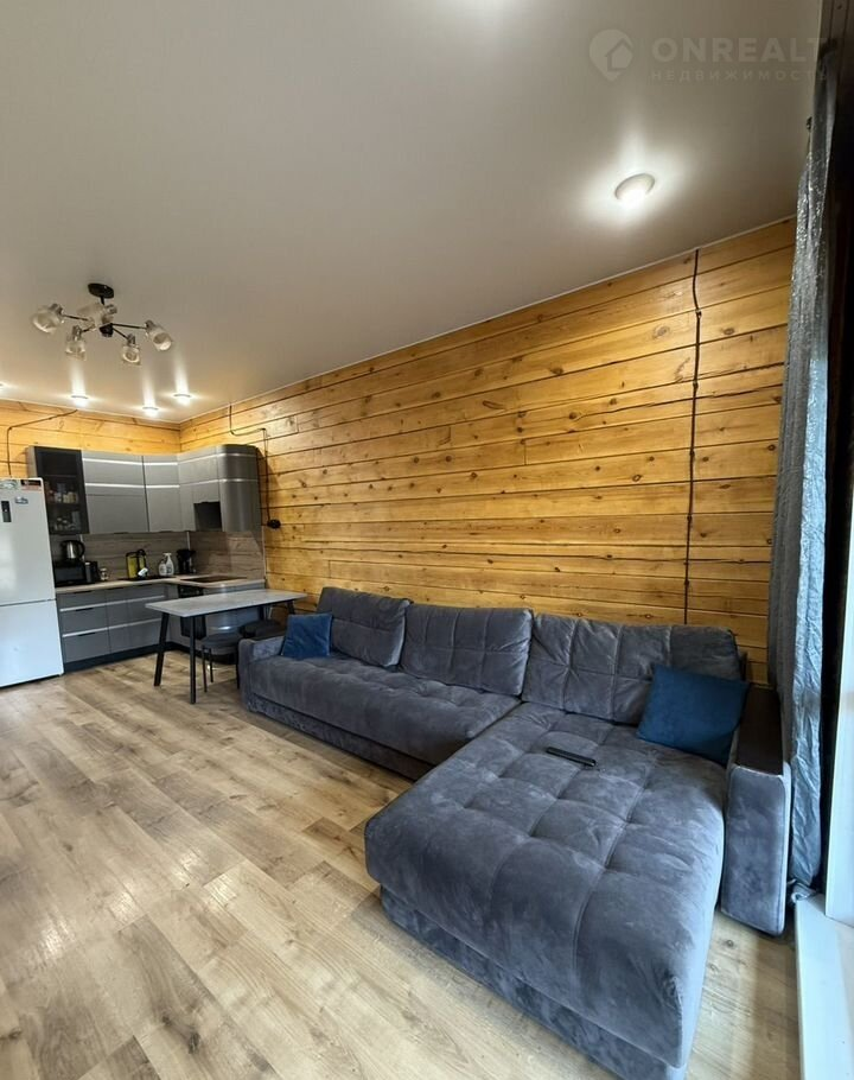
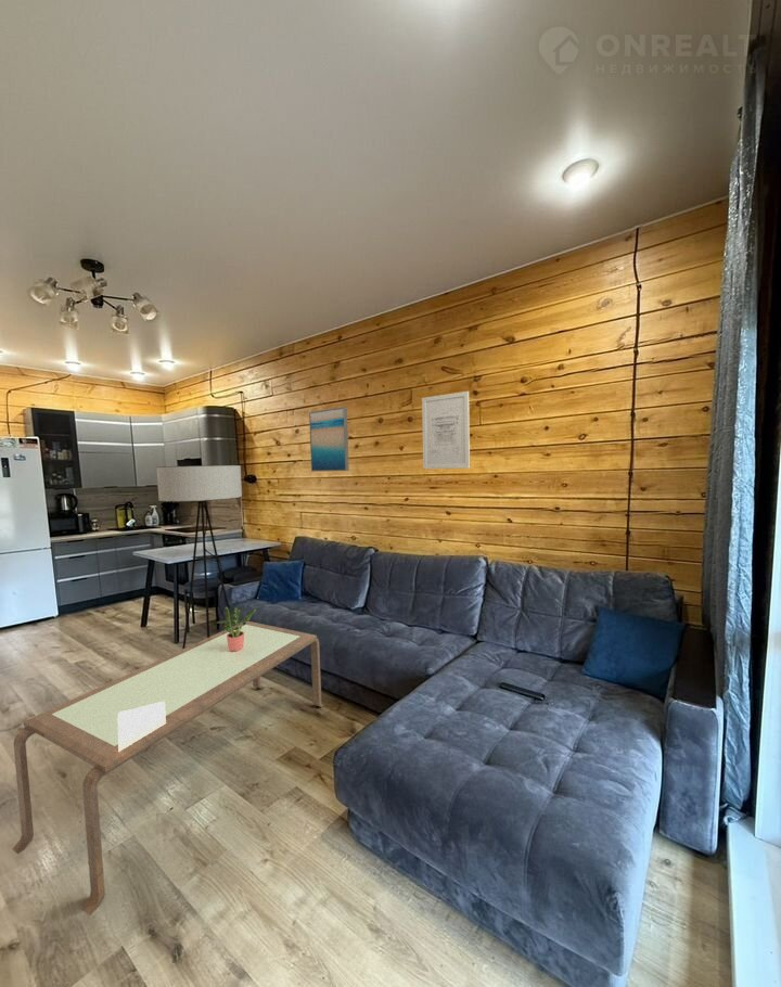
+ coffee table [12,620,325,916]
+ wall art [308,406,350,473]
+ floor lamp [156,464,243,650]
+ wall art [421,390,471,470]
+ potted plant [216,605,257,651]
